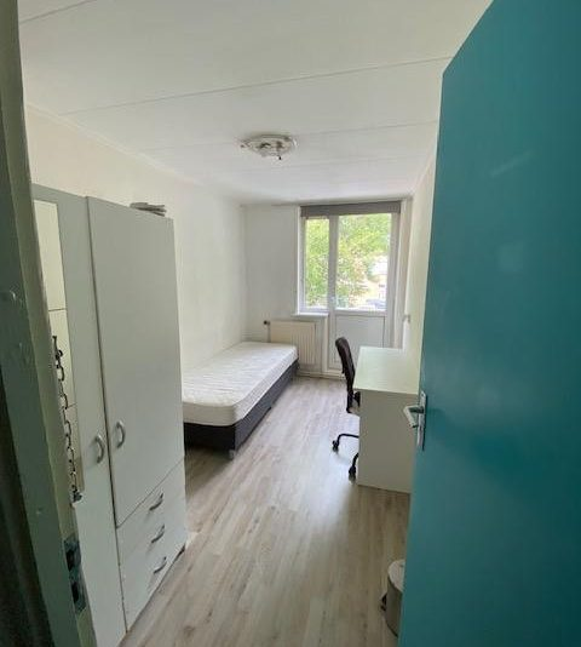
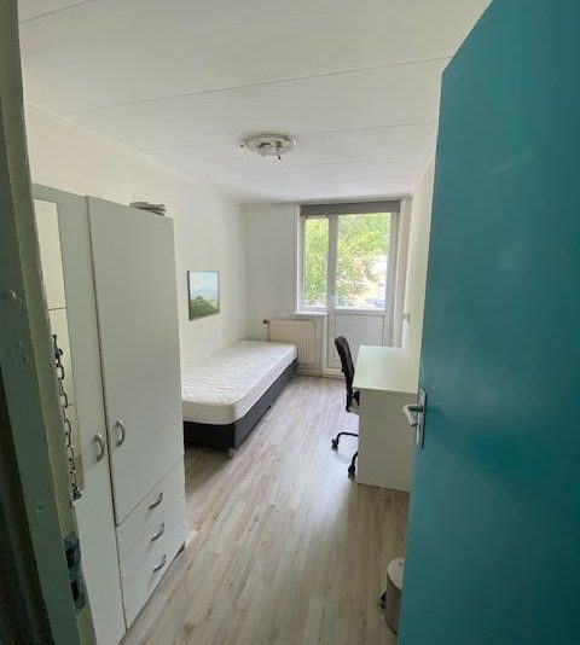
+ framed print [186,269,221,322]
